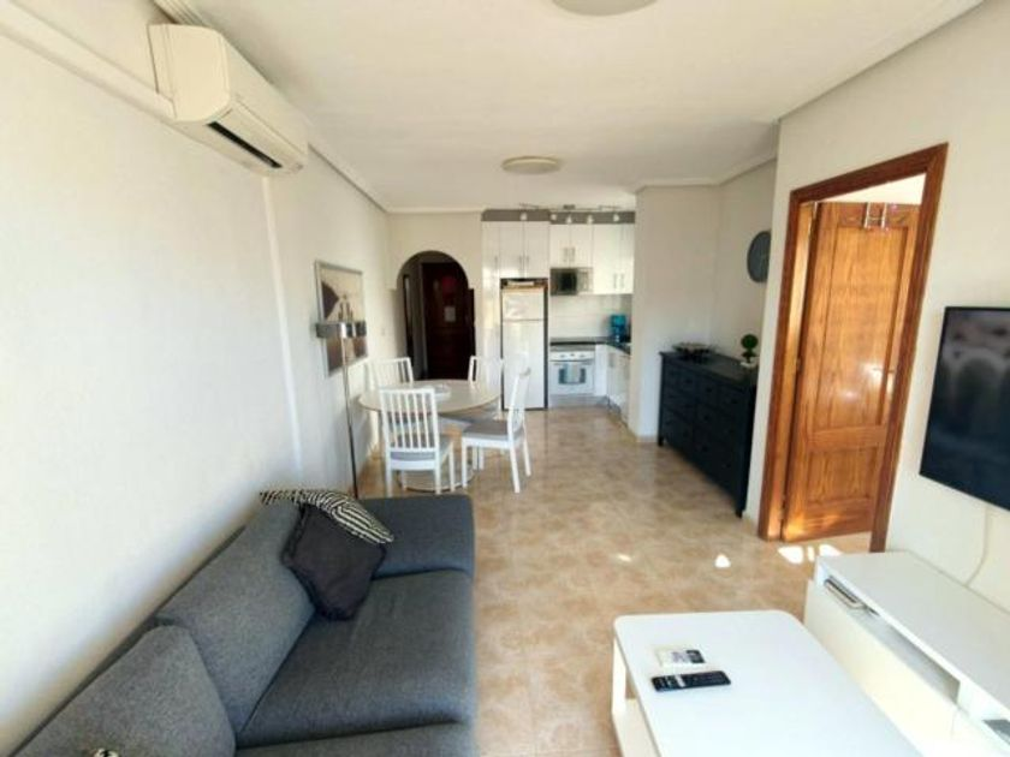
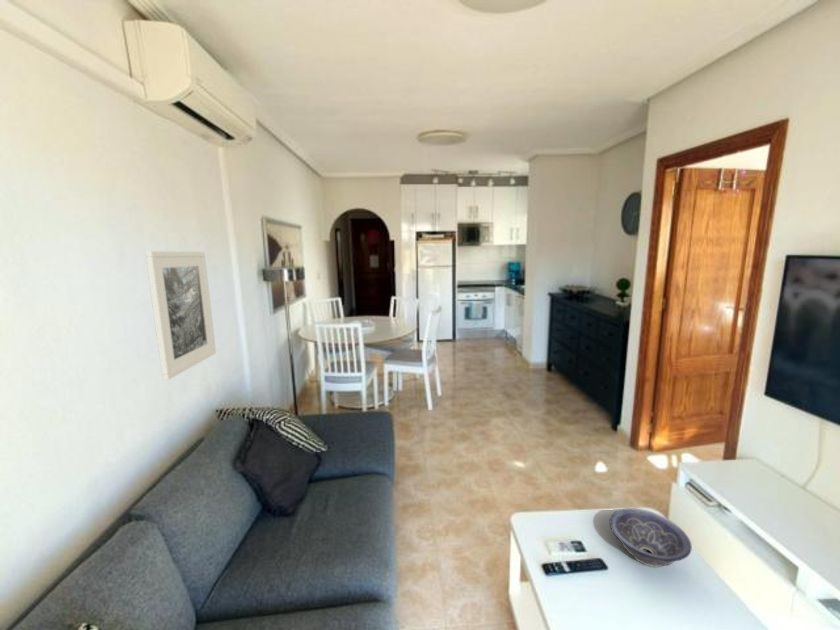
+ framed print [144,250,217,381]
+ decorative bowl [608,507,693,568]
